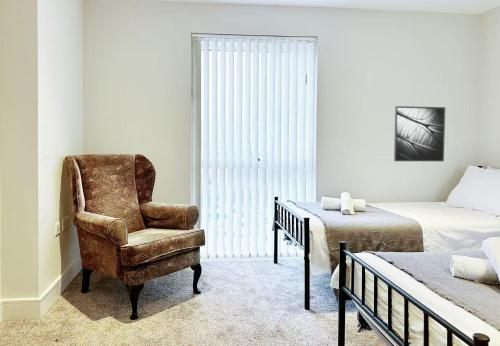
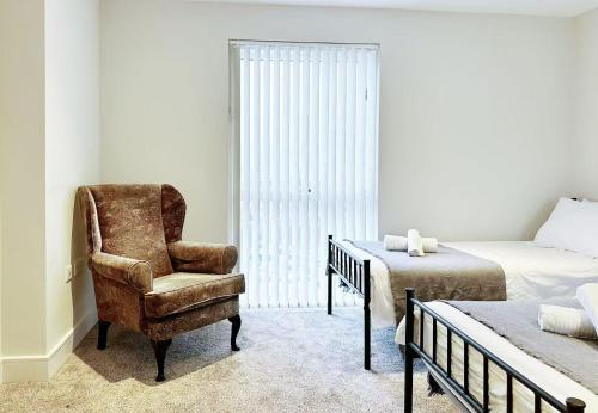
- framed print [393,105,446,162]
